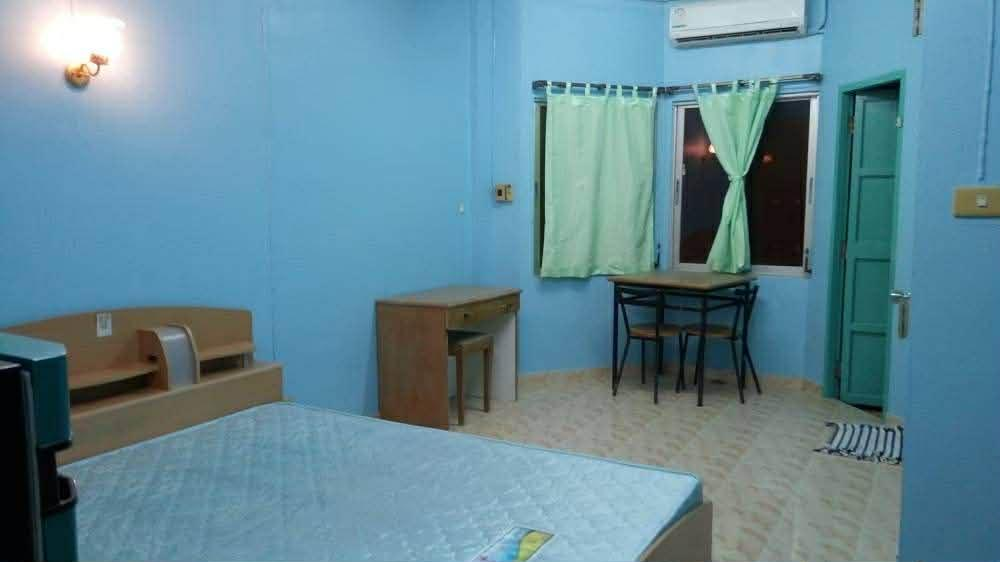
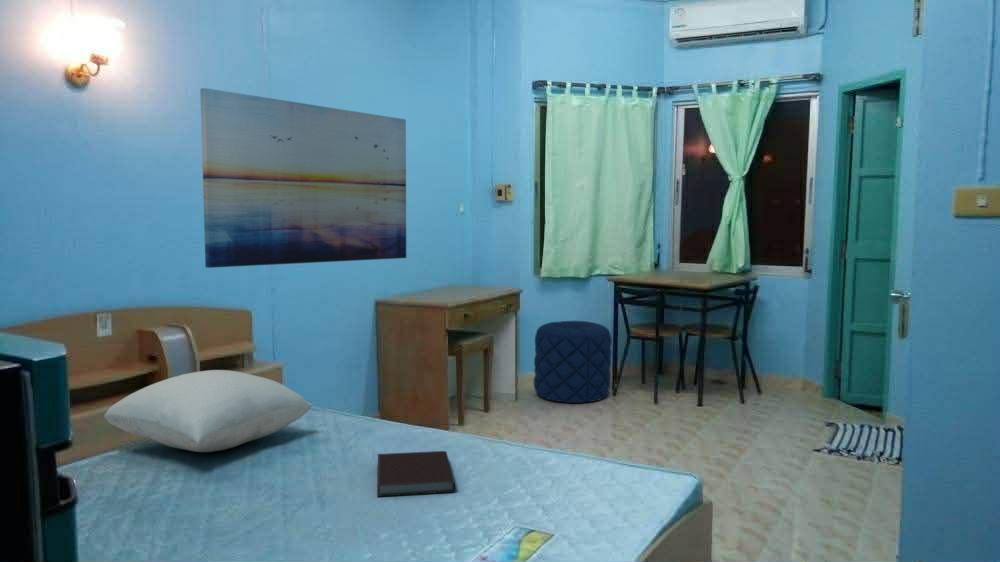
+ pouf [533,320,613,404]
+ notebook [376,450,456,498]
+ pillow [102,369,314,453]
+ wall art [199,87,407,269]
